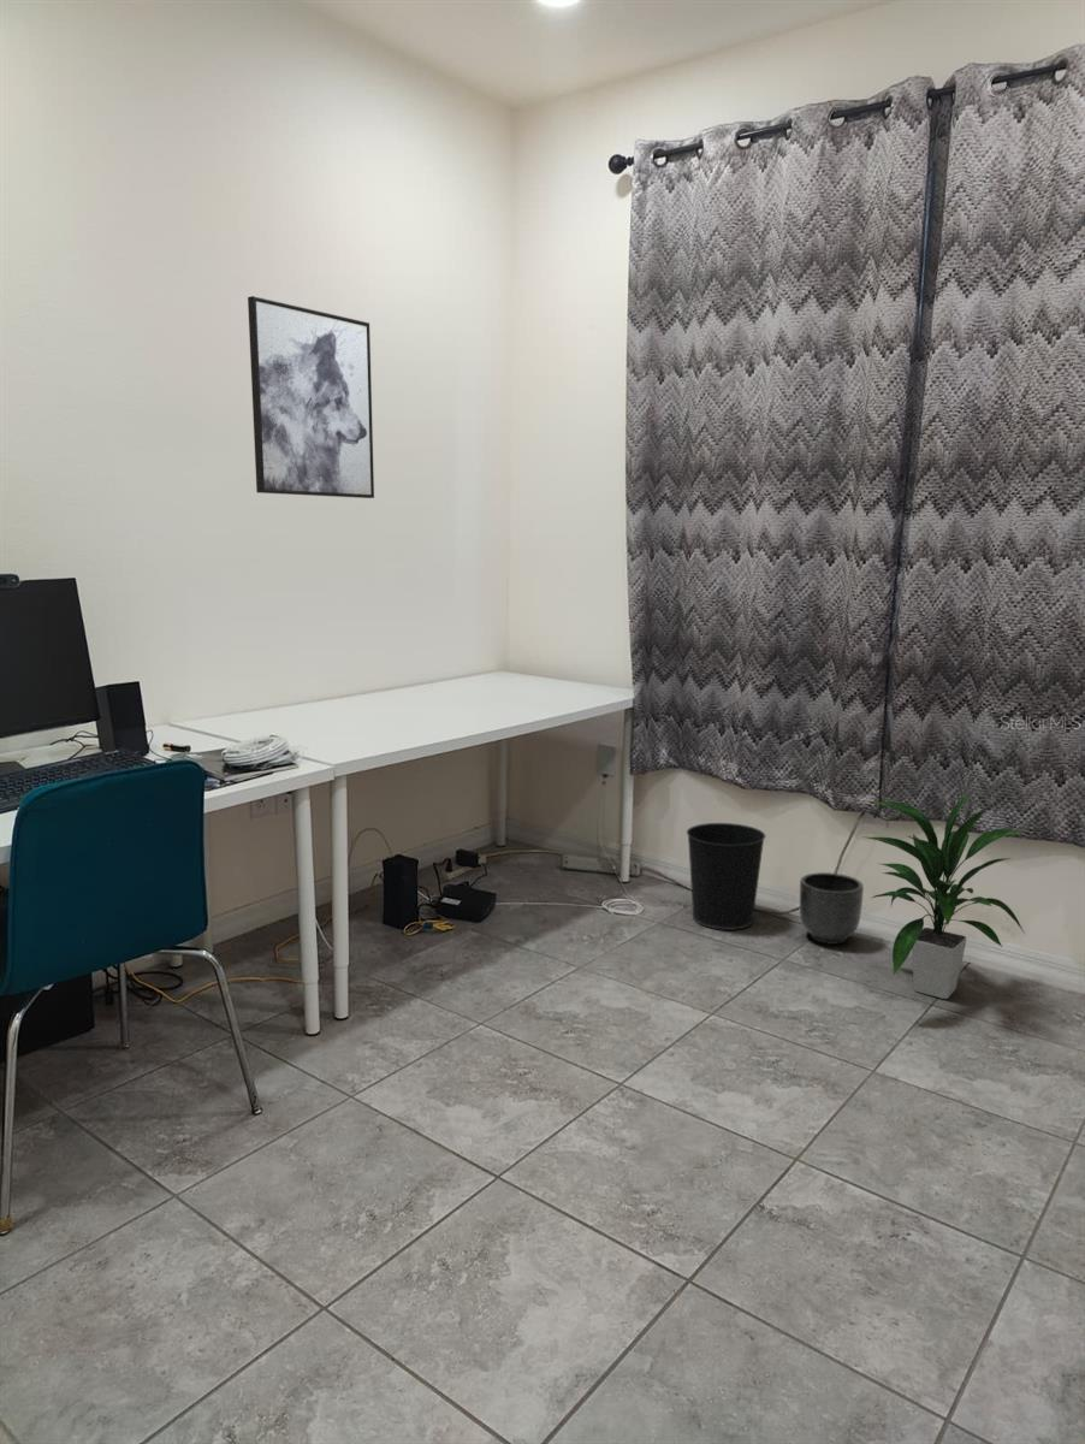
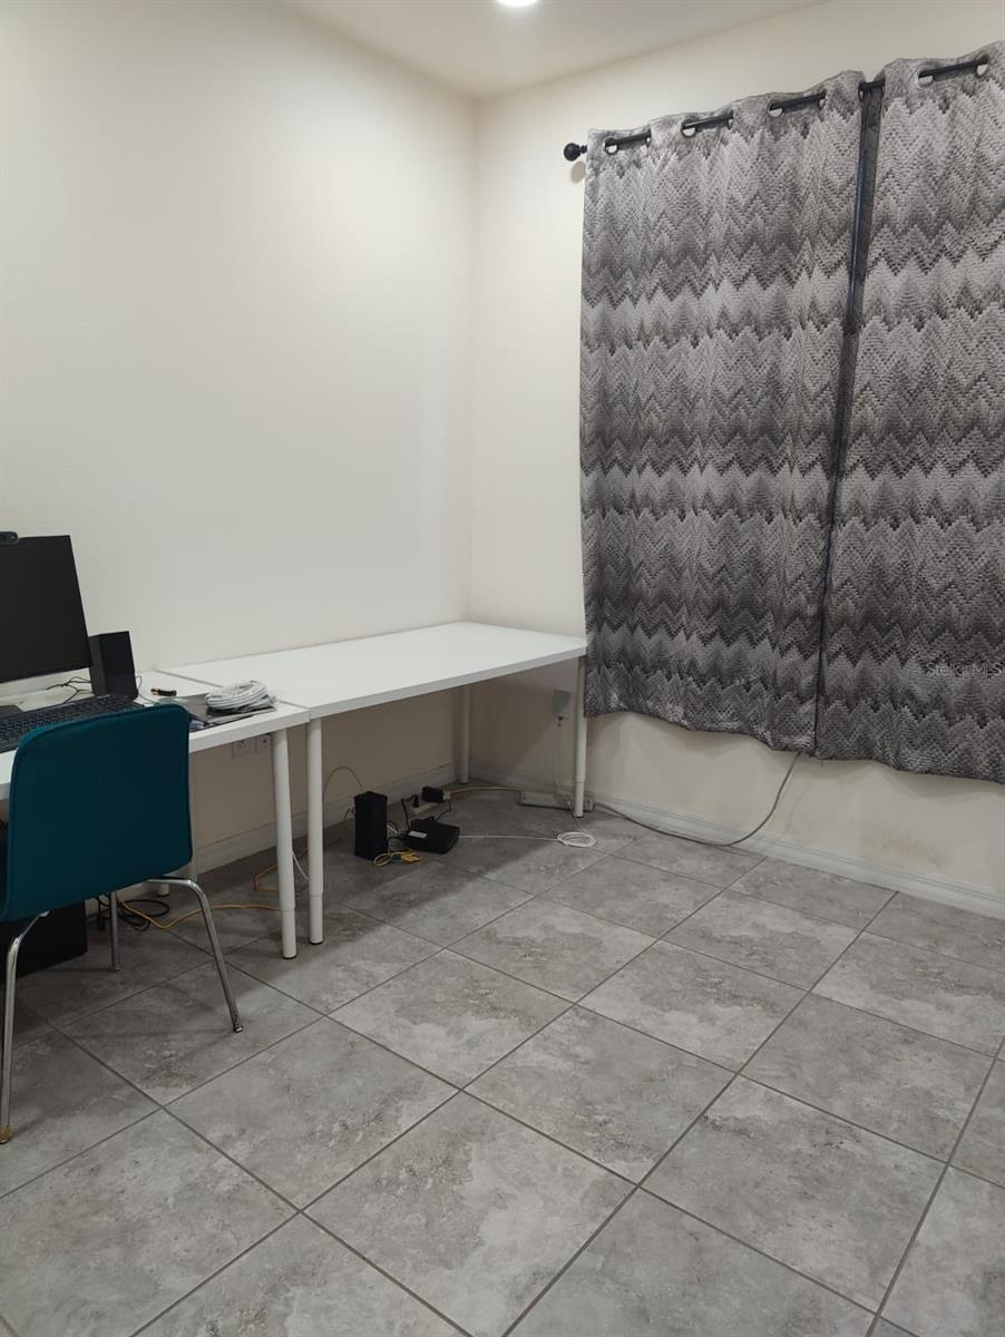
- planter [799,871,865,946]
- wastebasket [686,822,766,931]
- indoor plant [861,789,1026,1000]
- wall art [247,295,375,499]
